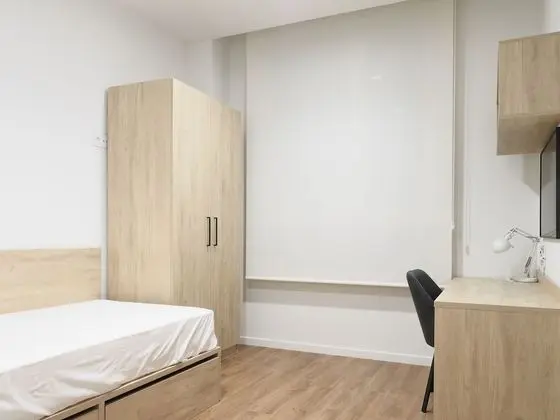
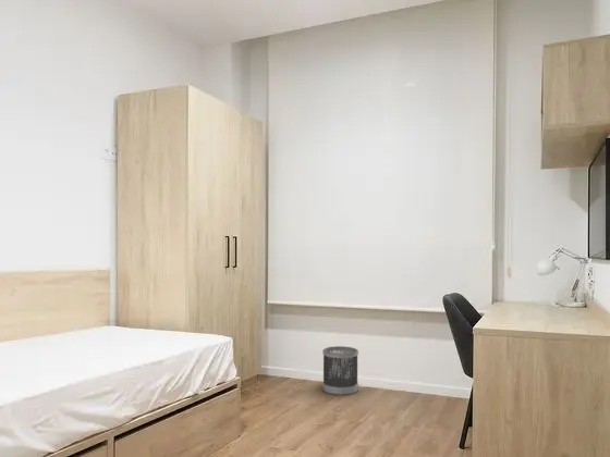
+ wastebasket [321,345,359,396]
